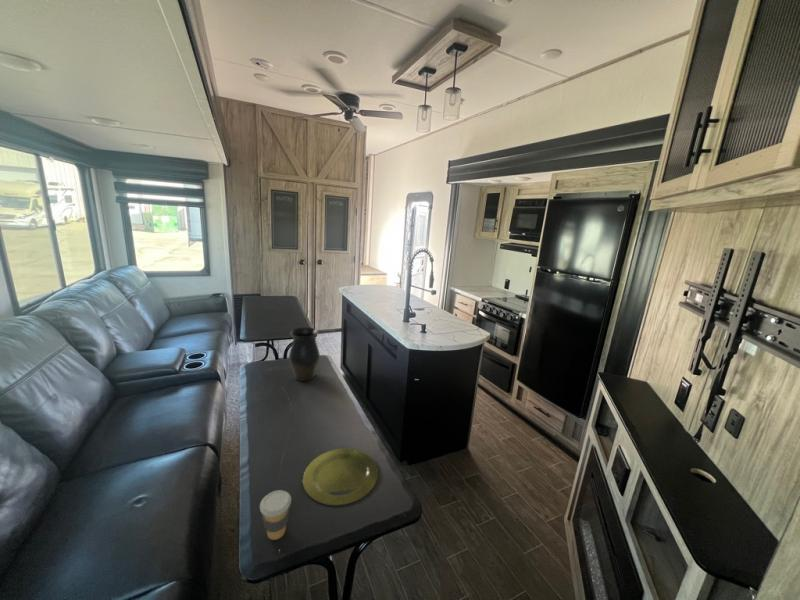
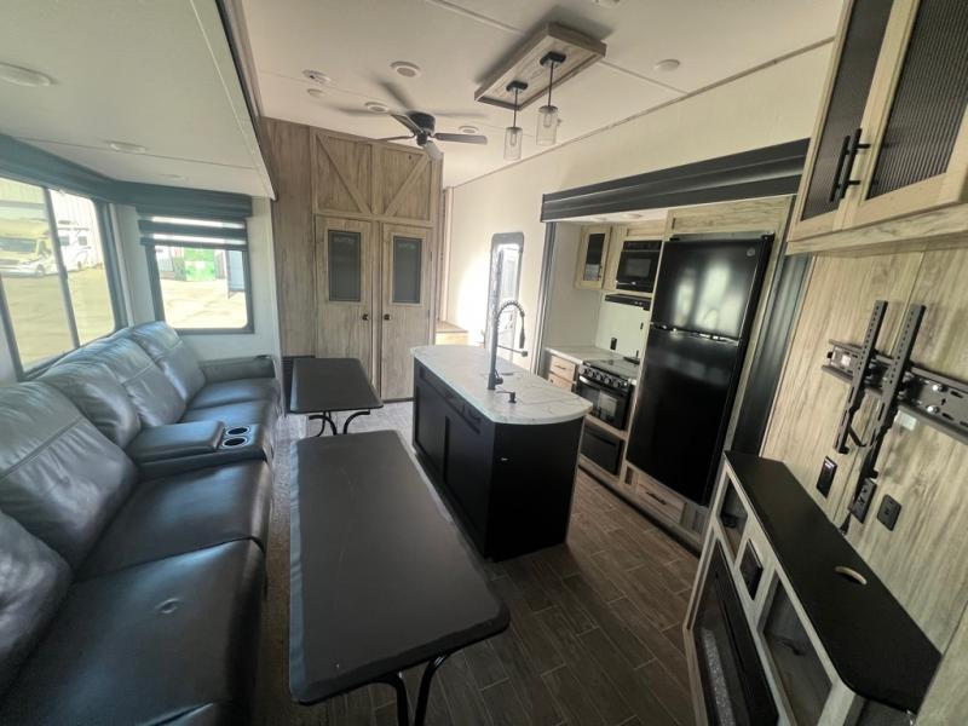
- coffee cup [259,489,292,541]
- vase [288,326,321,382]
- plate [302,447,379,507]
